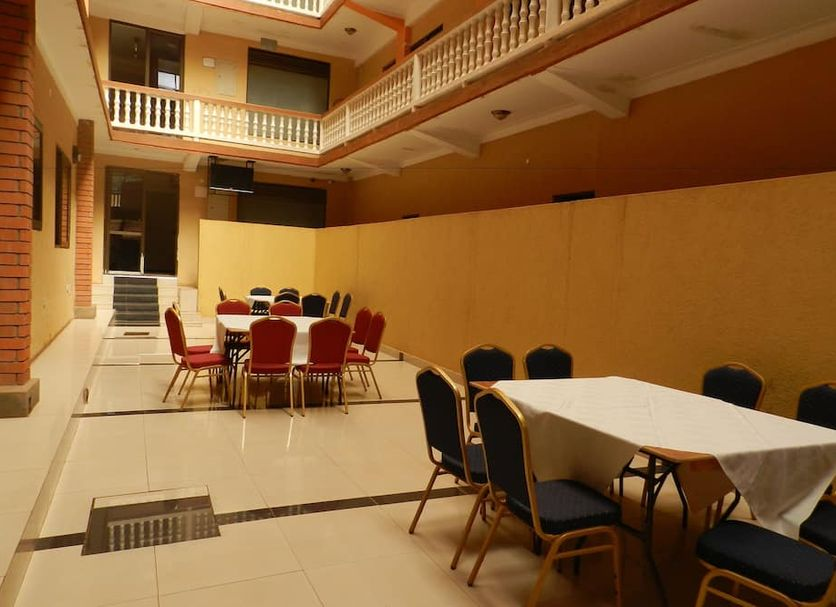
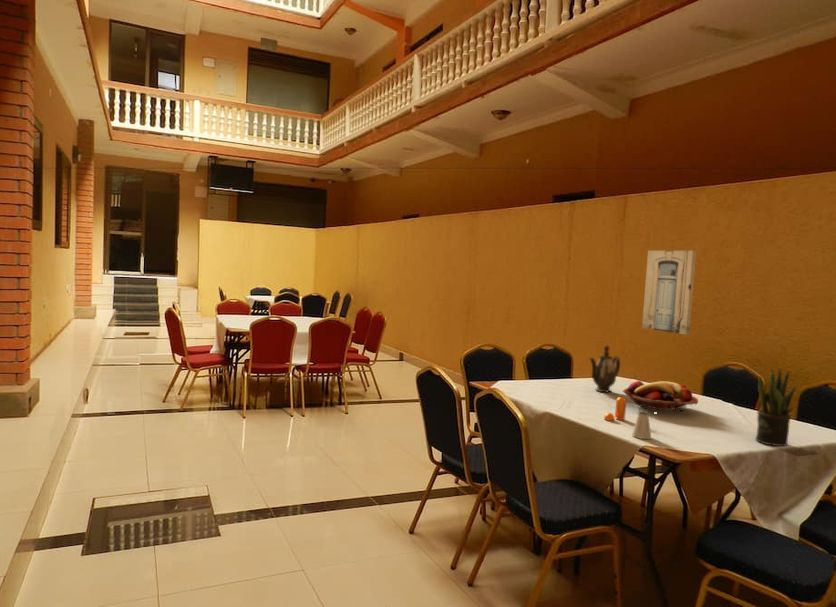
+ saltshaker [631,410,652,440]
+ teapot [589,344,621,393]
+ wall art [641,250,697,336]
+ potted plant [755,367,797,447]
+ pepper shaker [603,396,627,422]
+ fruit basket [622,380,699,415]
